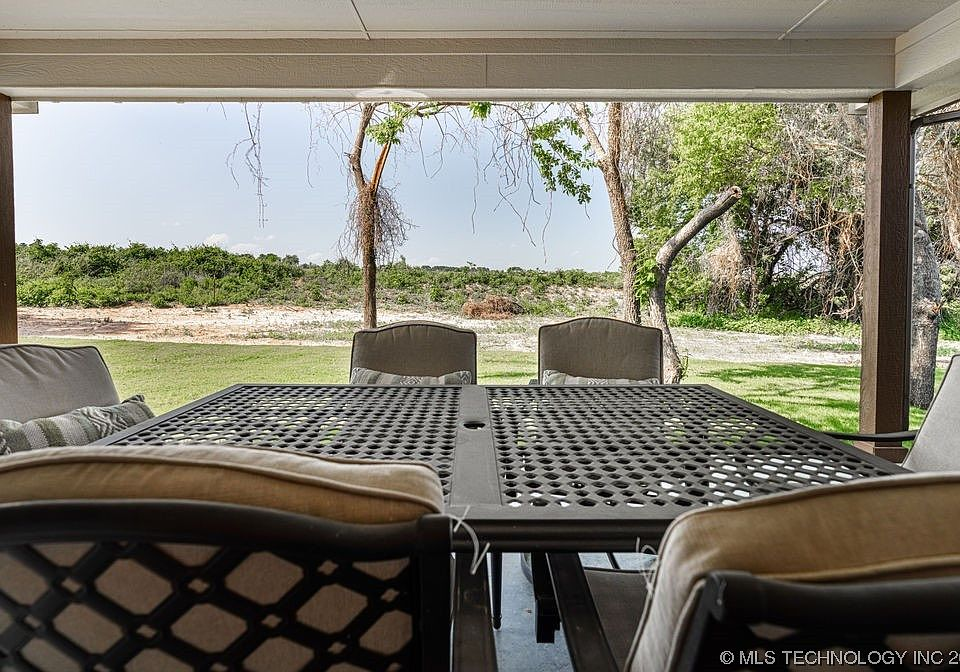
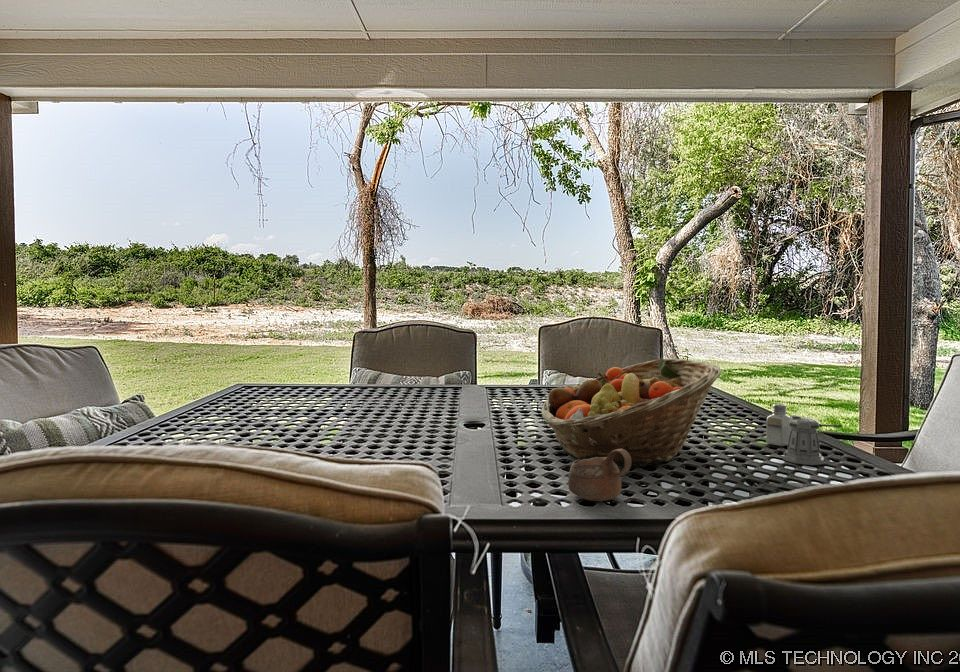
+ saltshaker [765,403,792,447]
+ fruit basket [540,358,722,468]
+ pepper shaker [782,414,843,466]
+ cup [567,449,632,502]
